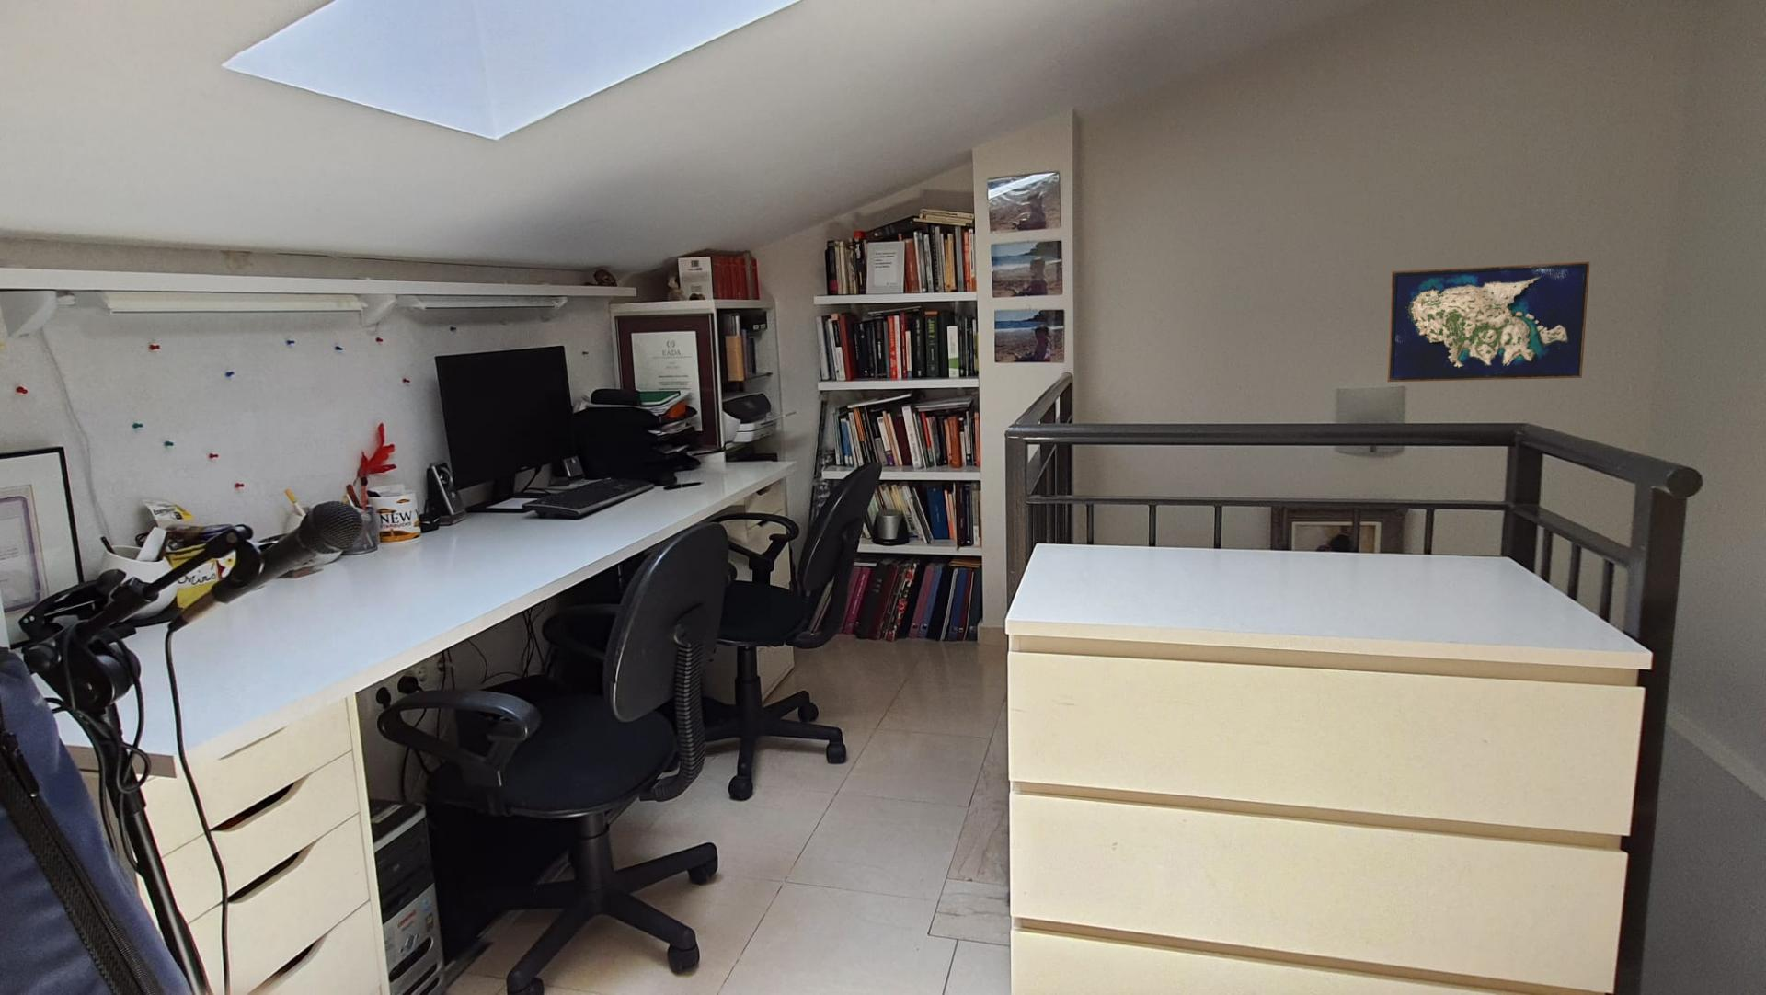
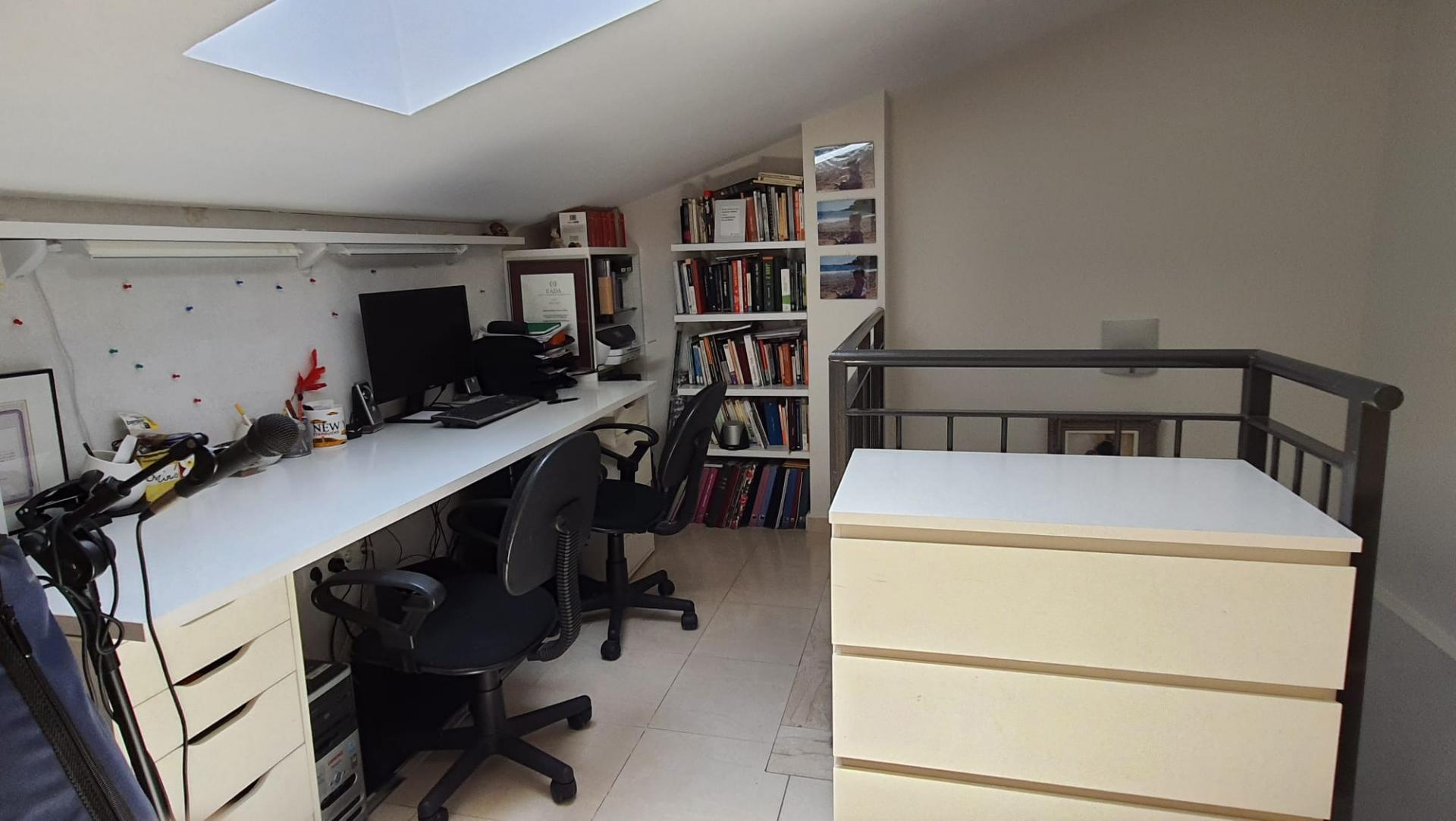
- map [1388,261,1590,383]
